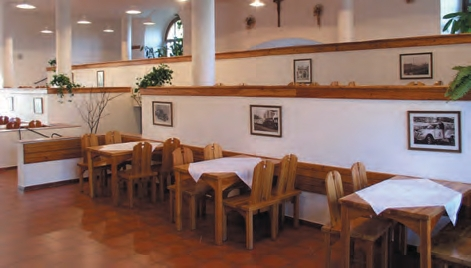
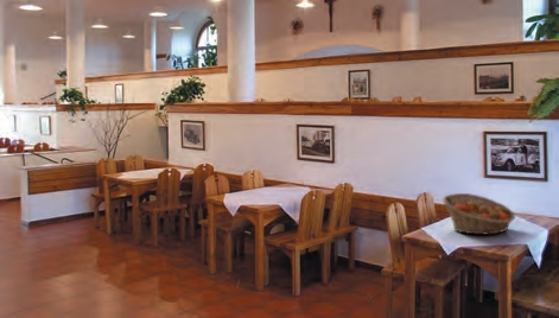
+ fruit basket [440,192,516,236]
